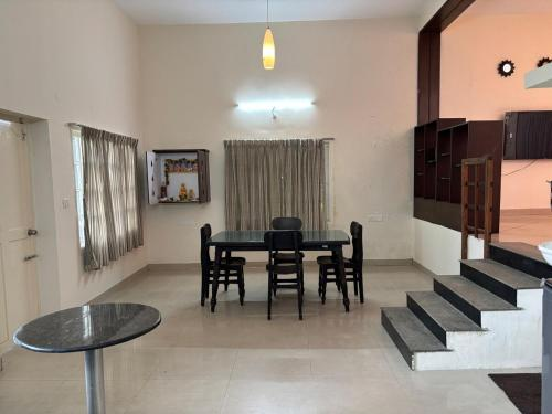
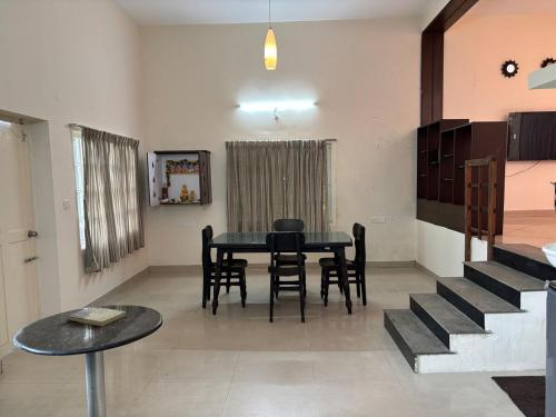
+ book [67,306,128,327]
